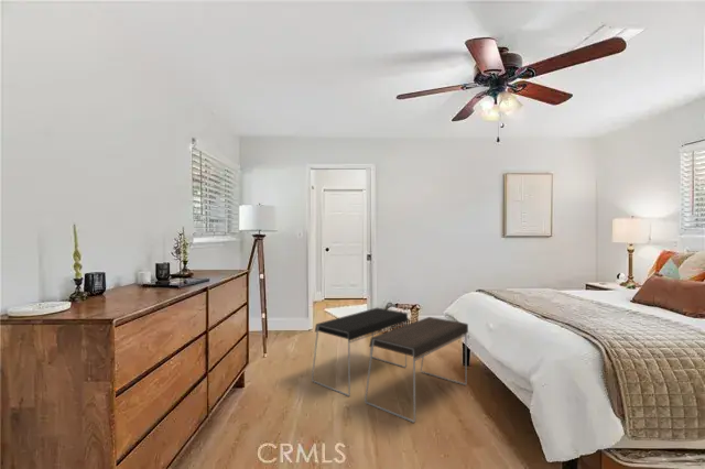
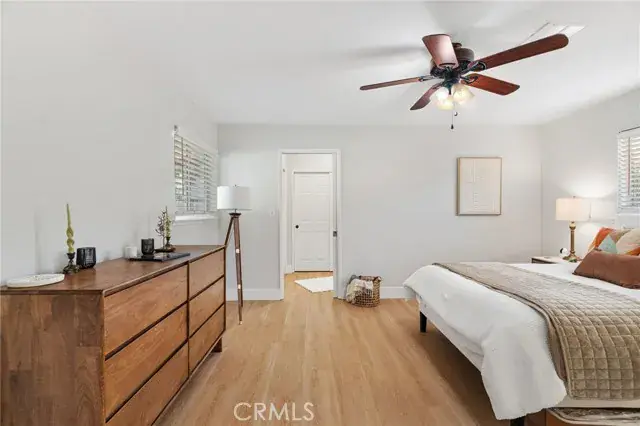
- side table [311,307,469,424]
